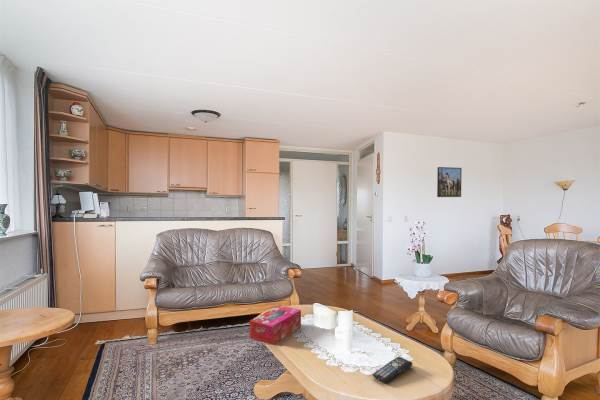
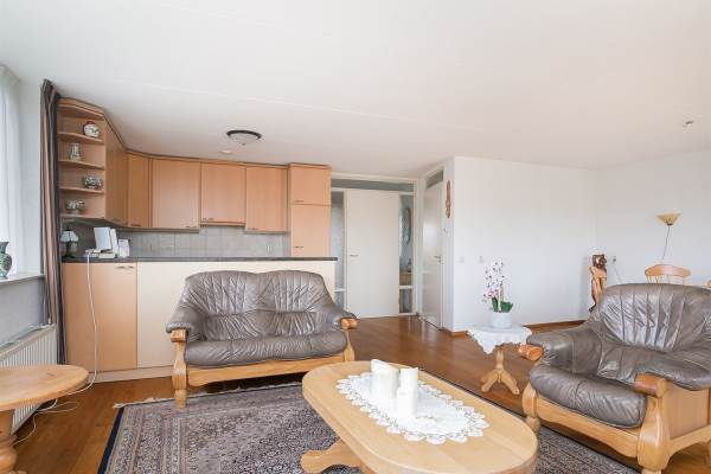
- tissue box [249,304,302,346]
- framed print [436,166,463,198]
- remote control [372,356,414,384]
